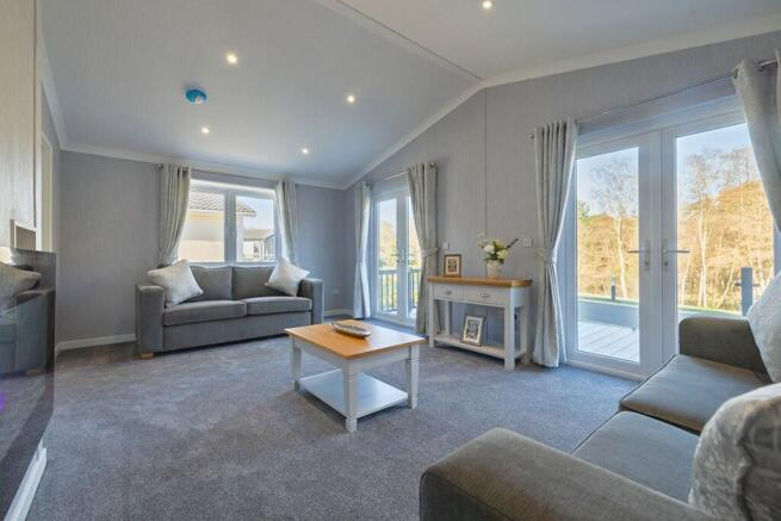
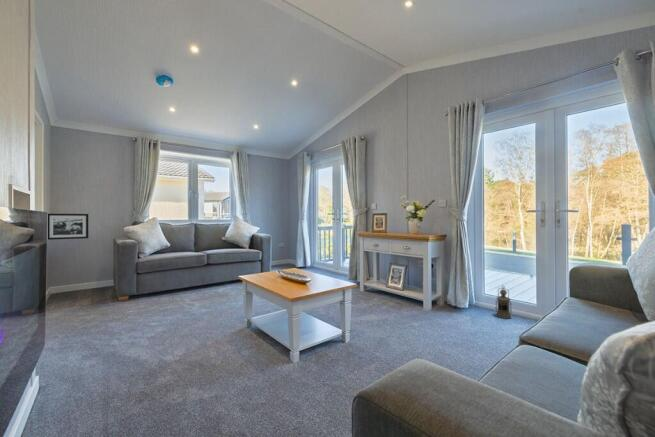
+ lantern [494,285,513,320]
+ picture frame [47,213,89,241]
